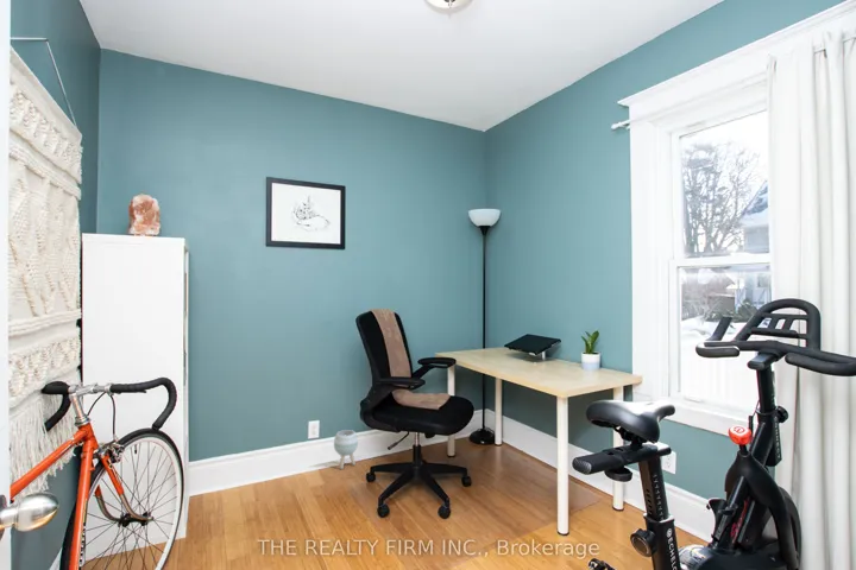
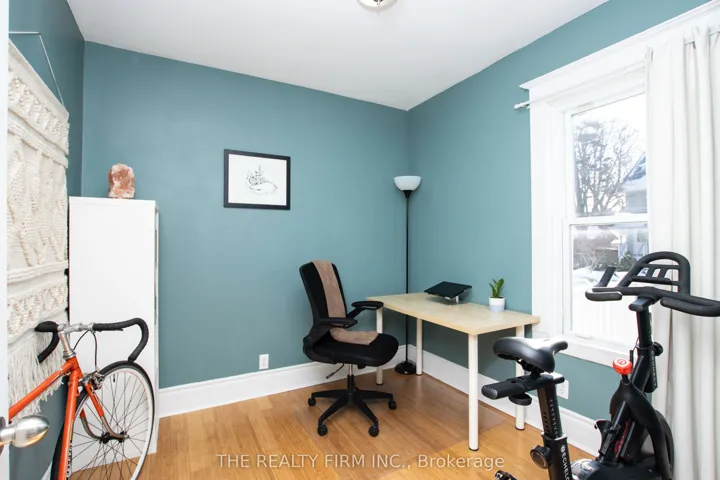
- planter [333,429,359,470]
